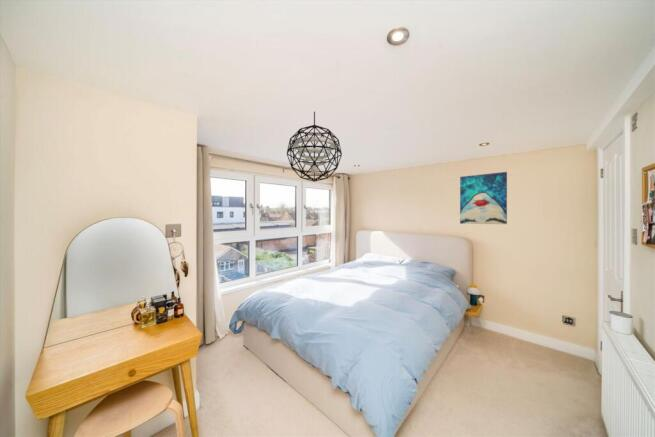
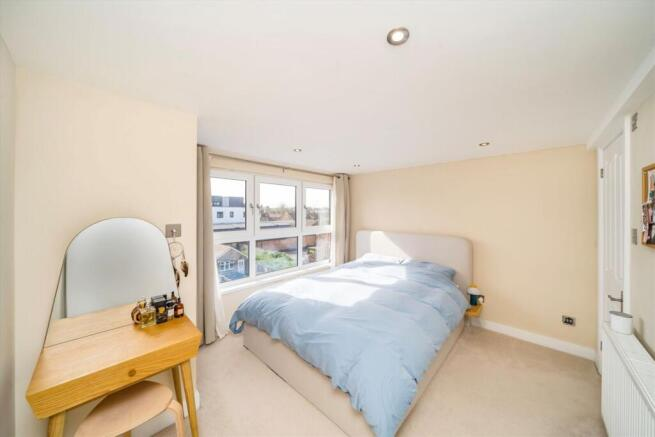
- wall art [459,171,508,225]
- pendant light [286,111,343,183]
